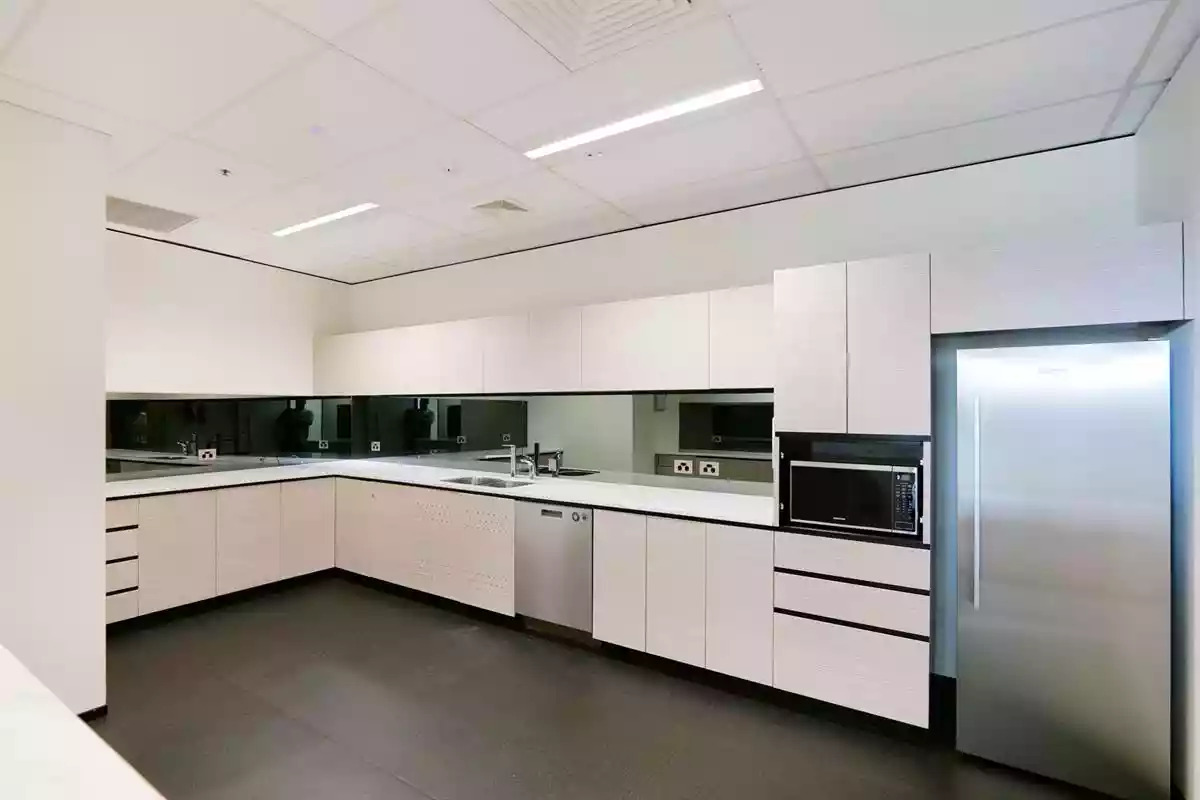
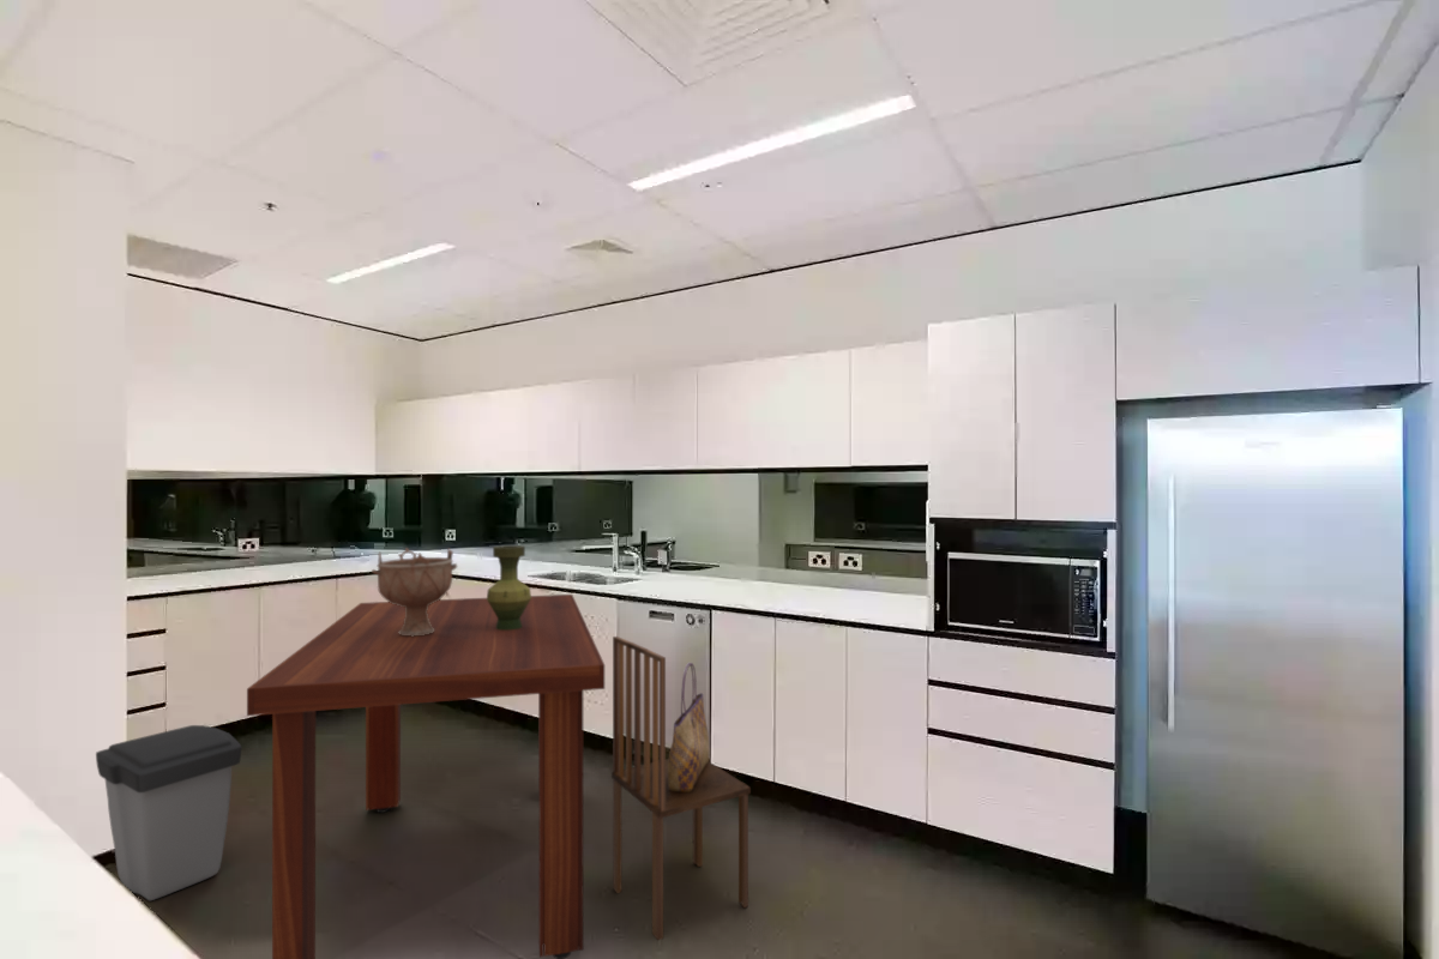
+ dining chair [610,635,752,941]
+ dining table [246,593,606,959]
+ decorative bowl [371,547,458,637]
+ trash can [95,724,242,901]
+ vase [486,544,532,631]
+ tote bag [668,662,710,792]
